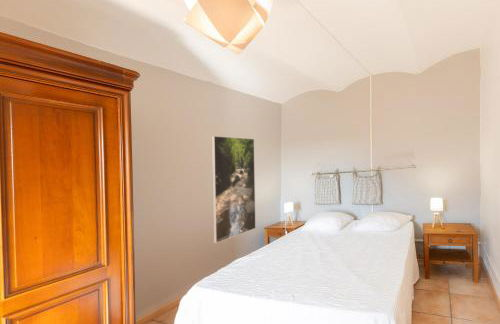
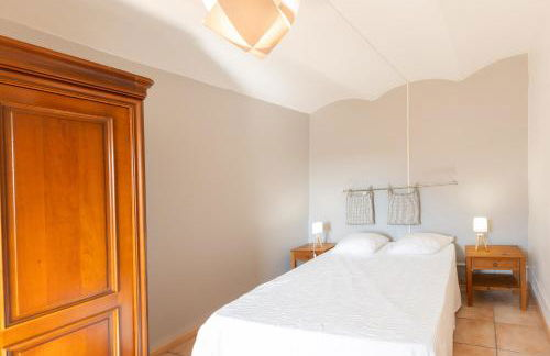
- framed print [211,135,257,244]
